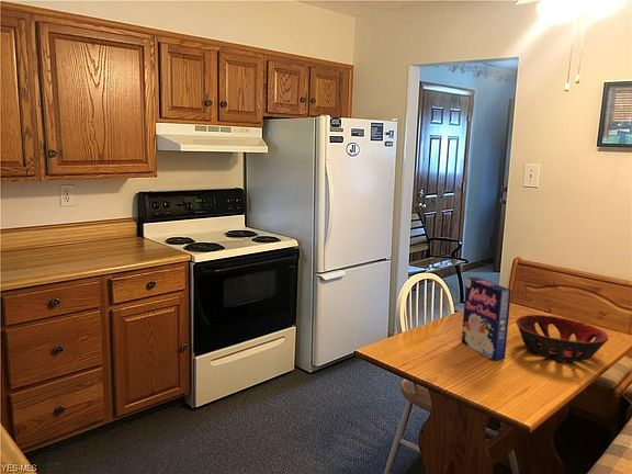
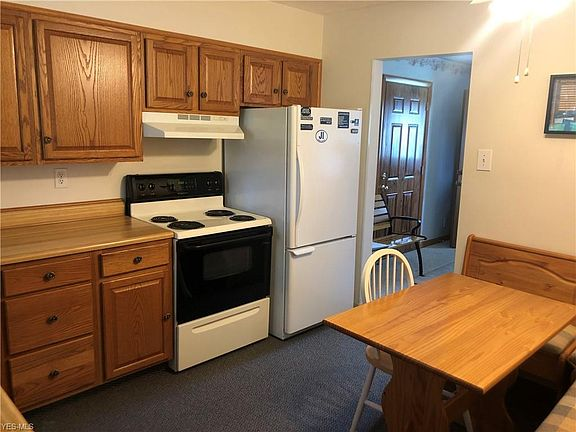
- decorative bowl [515,314,609,363]
- cereal box [461,276,512,361]
